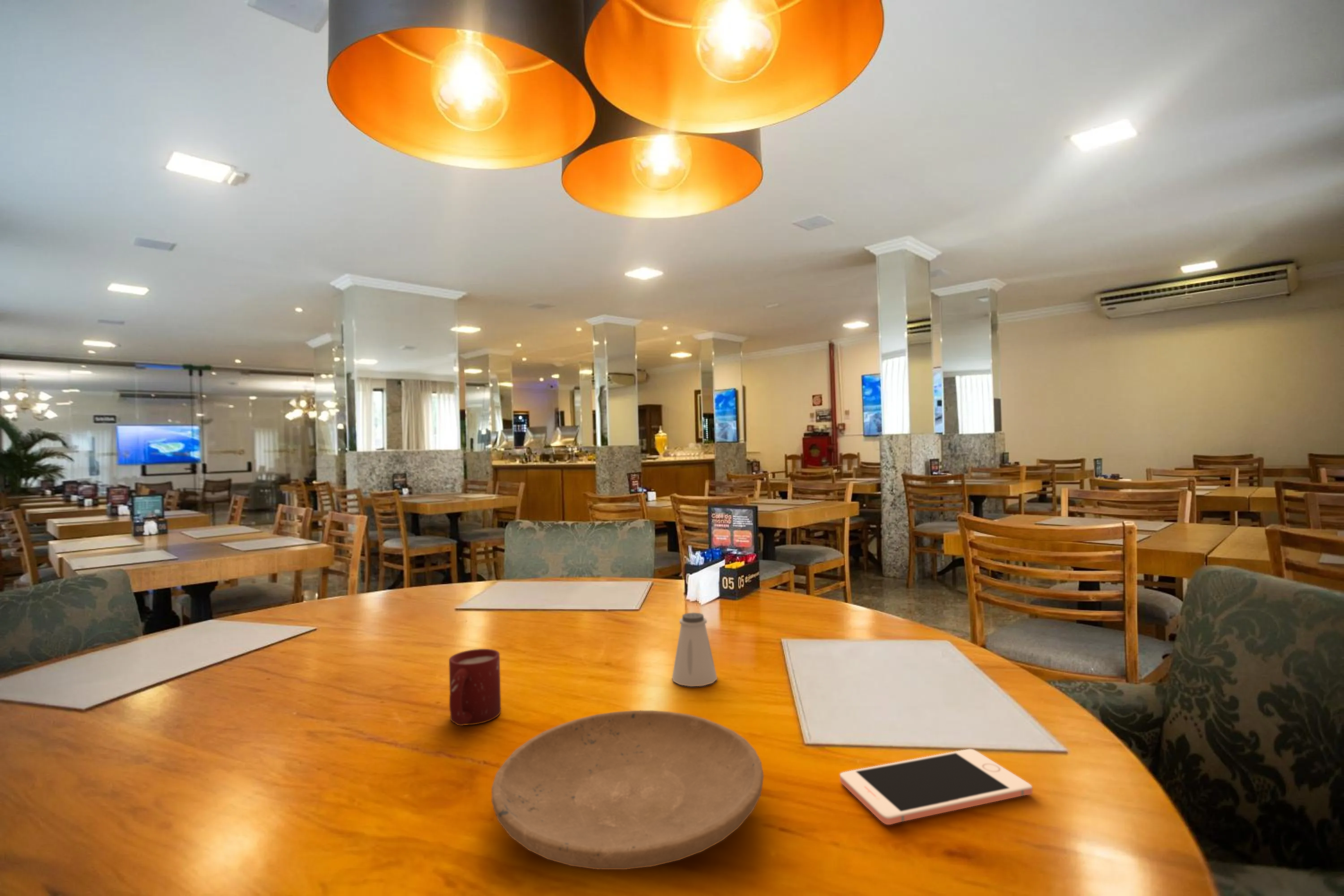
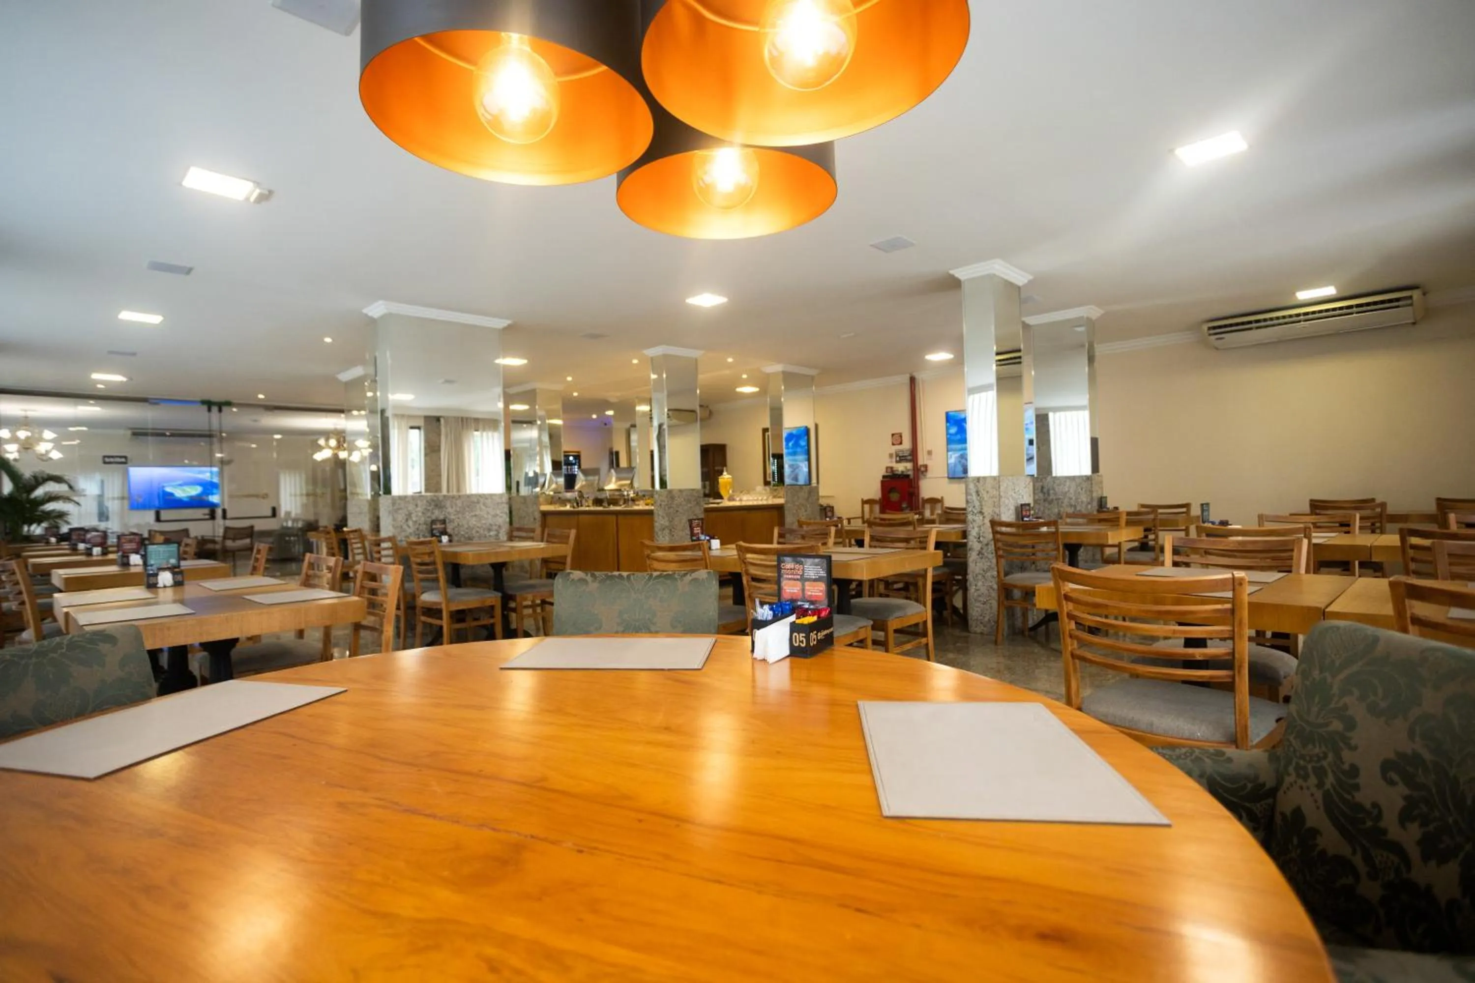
- saltshaker [672,612,718,687]
- cup [448,648,501,726]
- plate [491,710,764,870]
- cell phone [840,749,1033,825]
